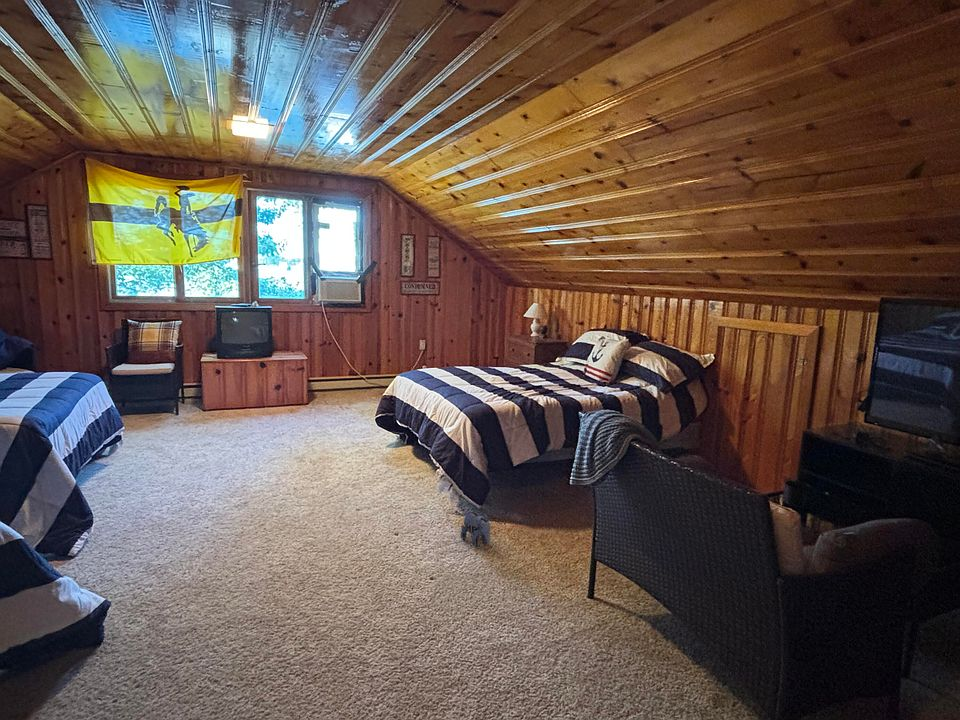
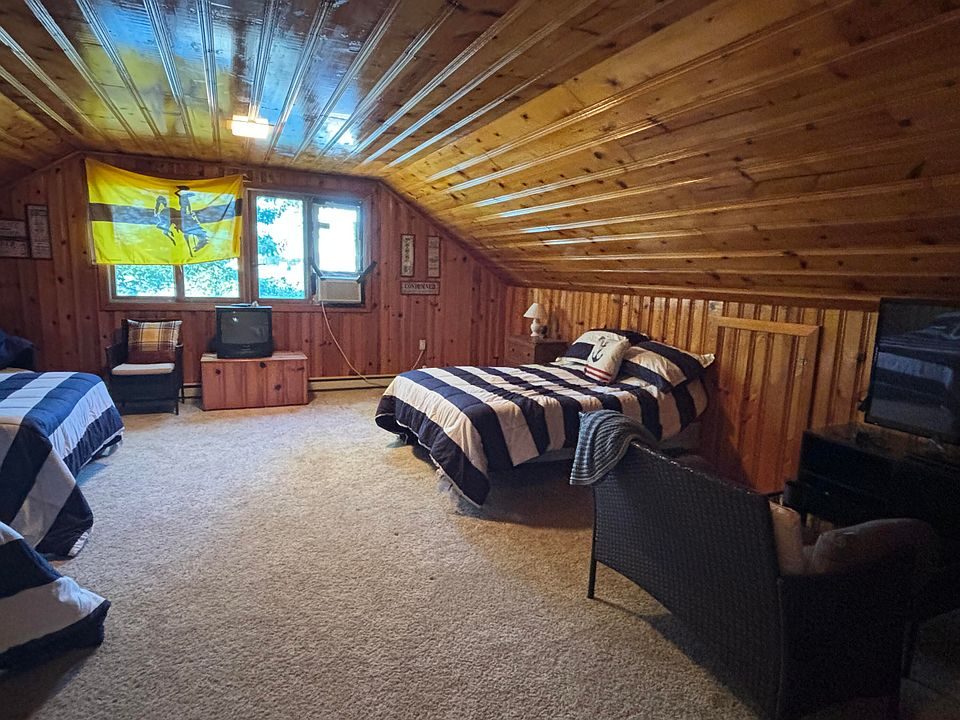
- plush toy [460,511,491,547]
